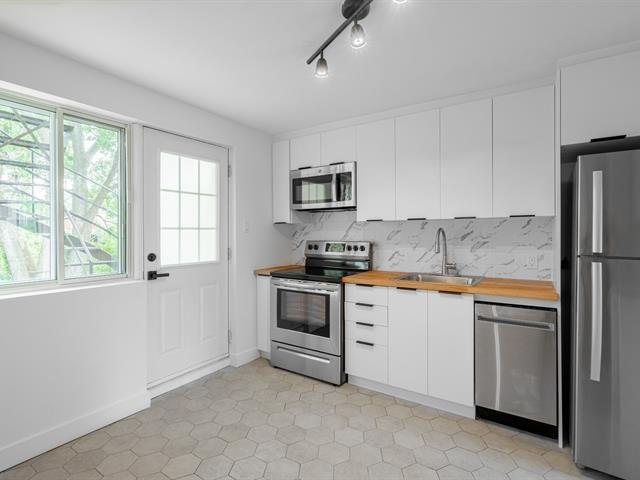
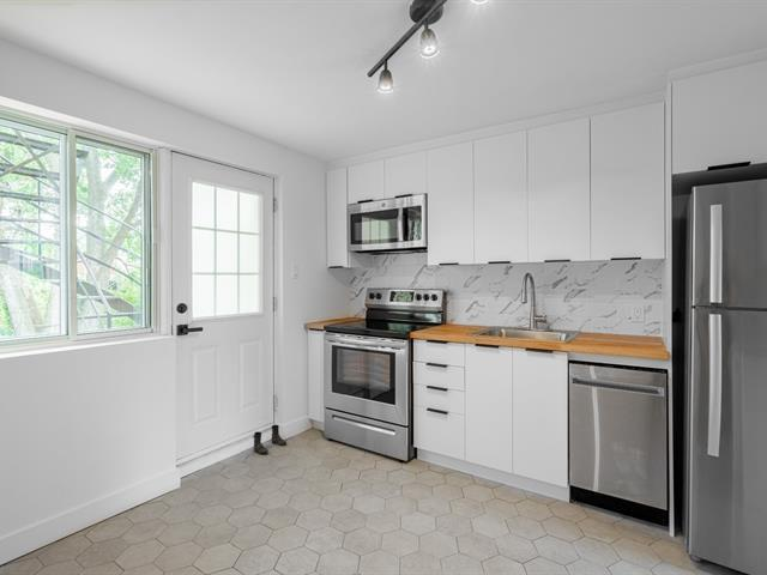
+ boots [252,424,288,455]
